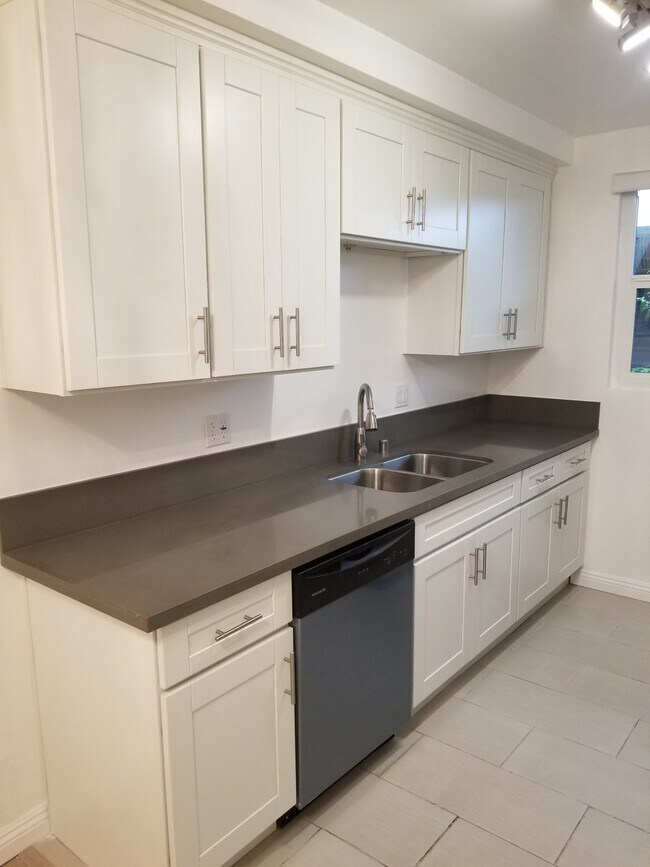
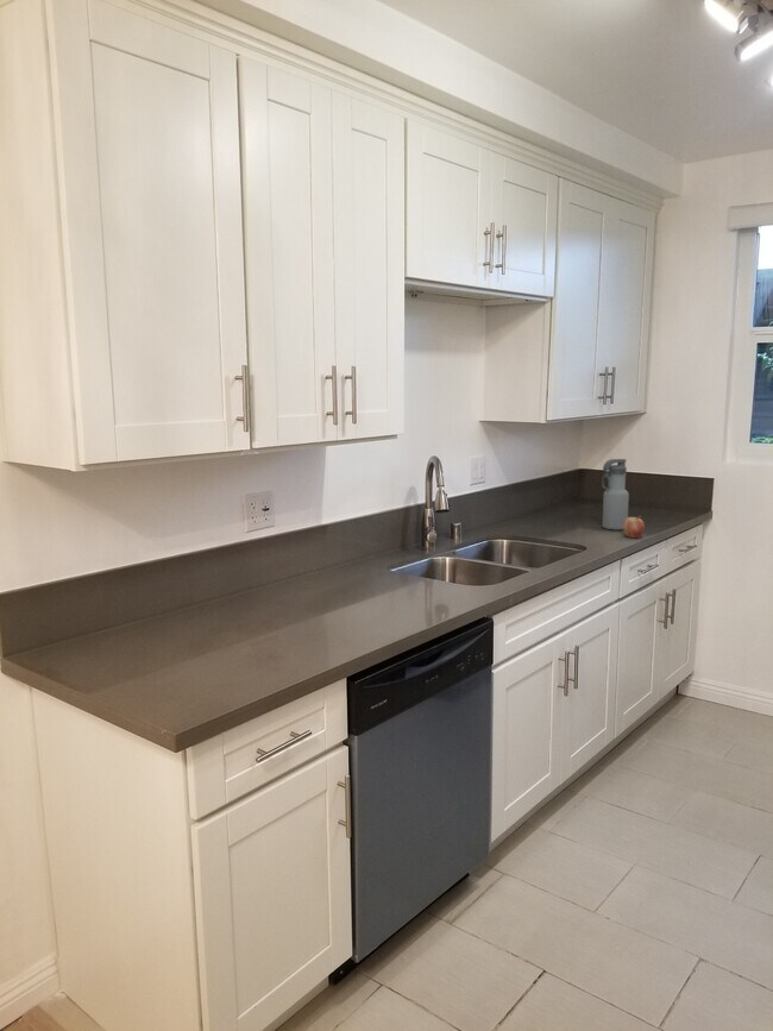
+ water bottle [601,458,630,532]
+ fruit [622,515,646,539]
